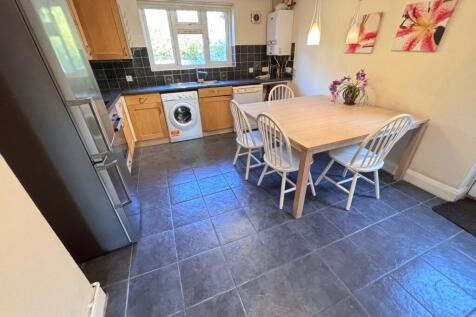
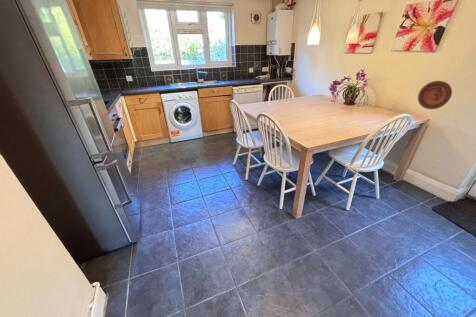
+ decorative plate [417,80,453,110]
